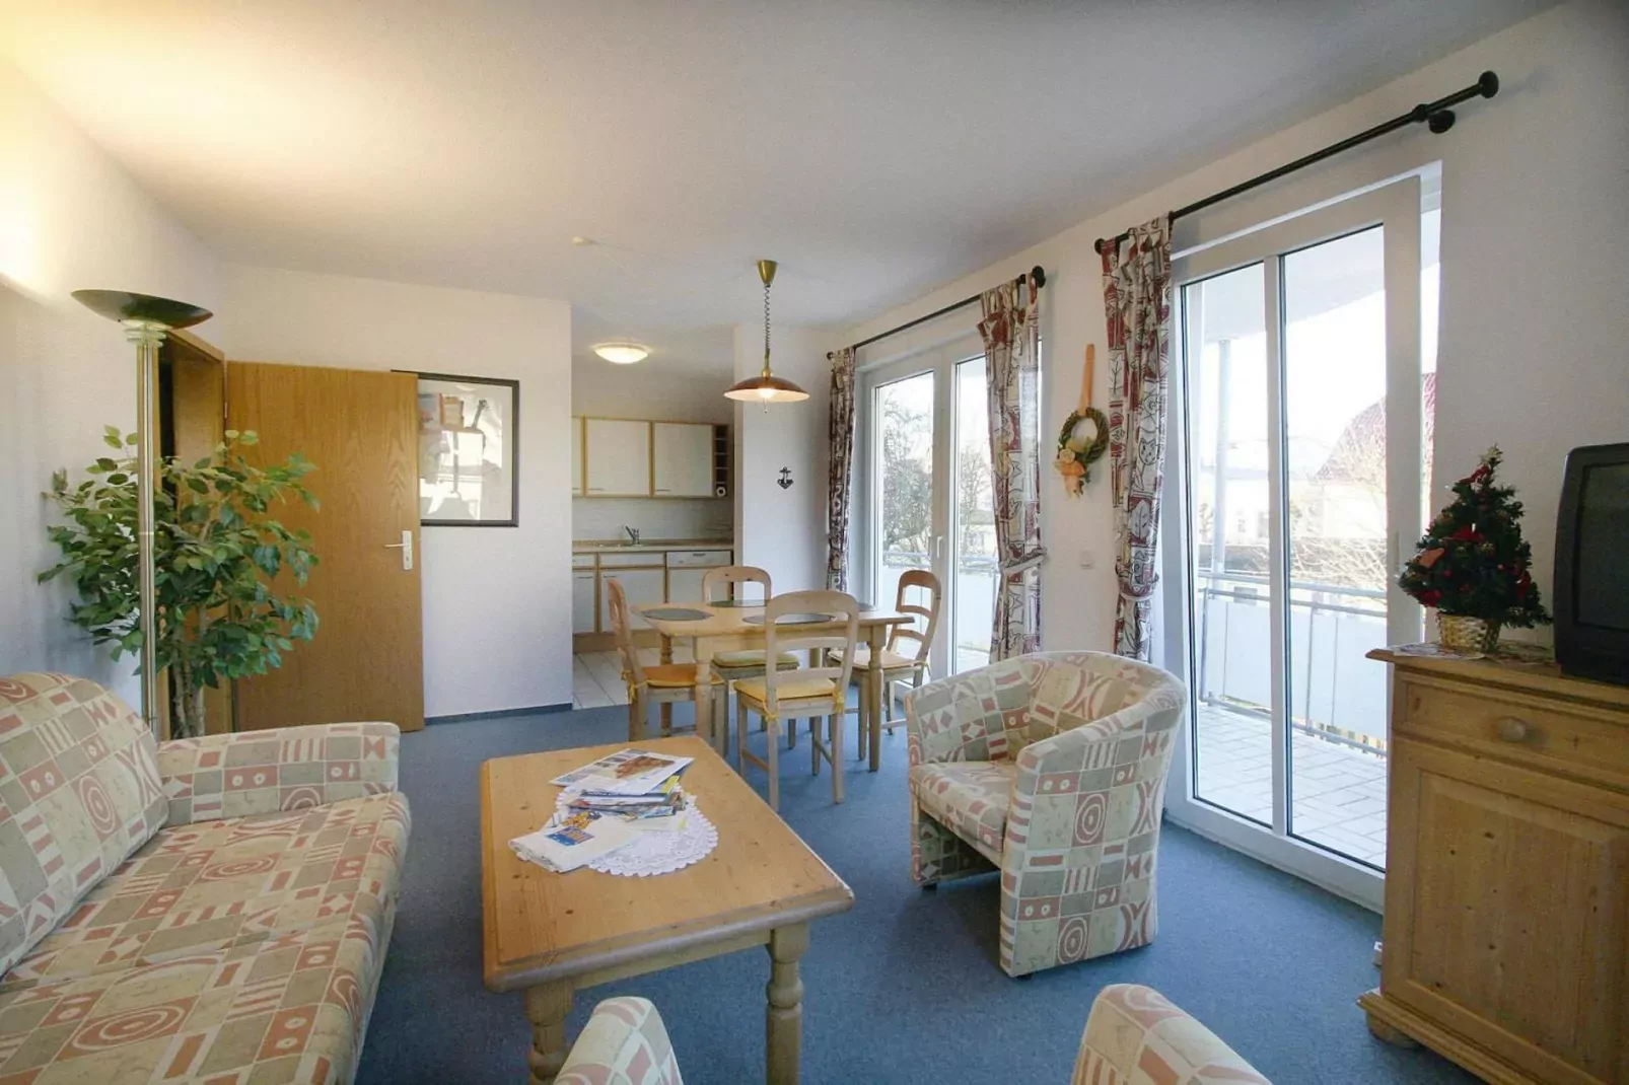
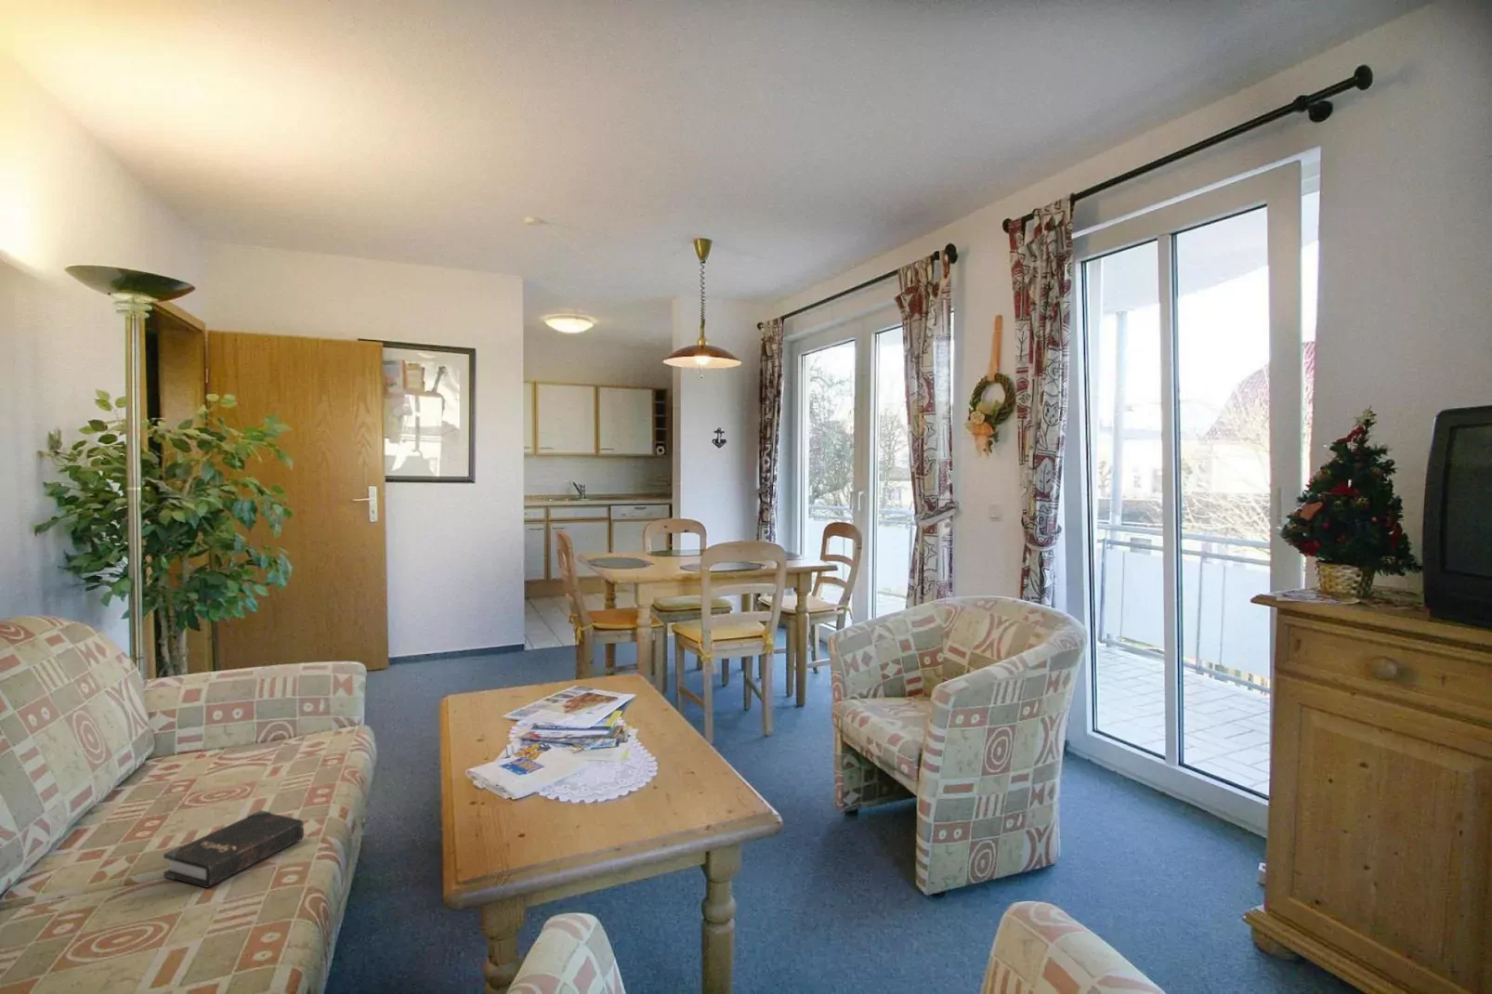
+ hardback book [163,809,305,889]
